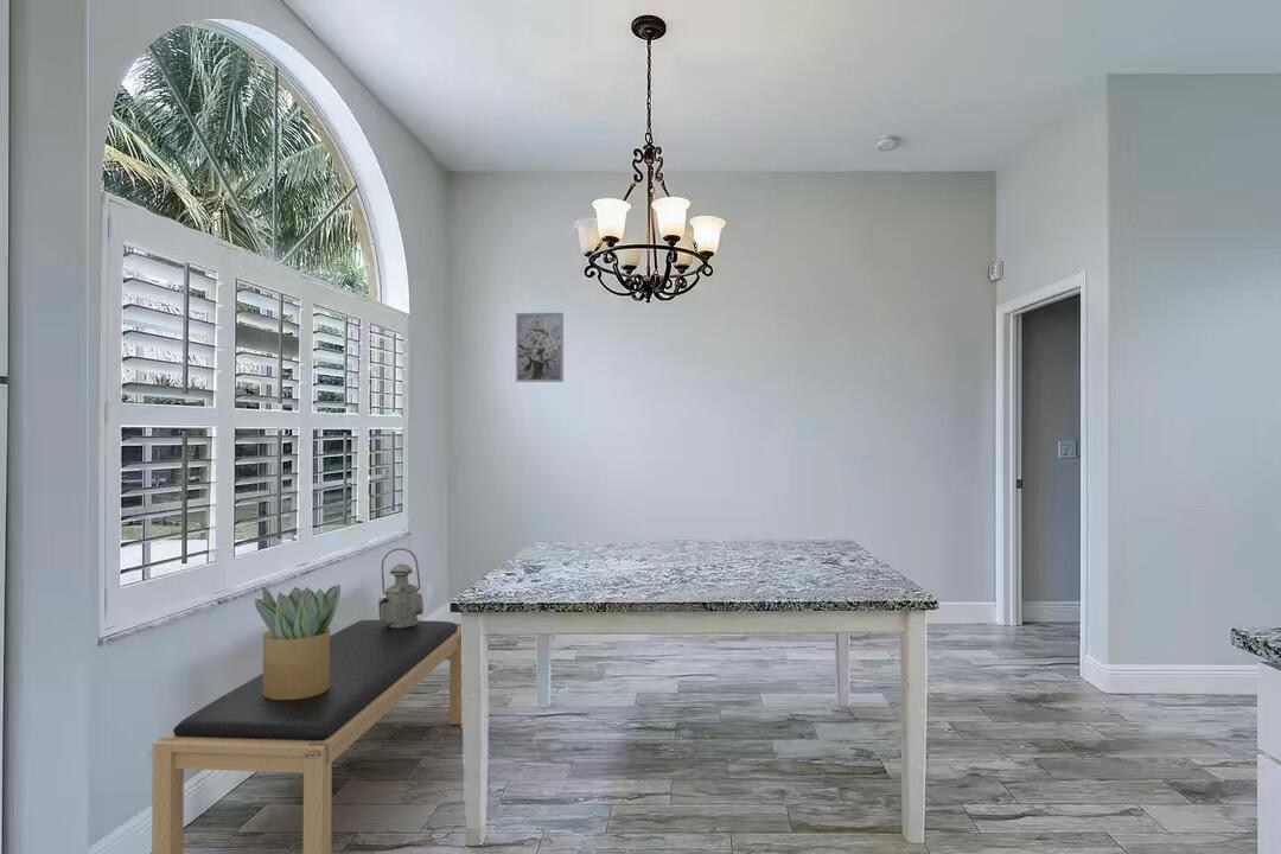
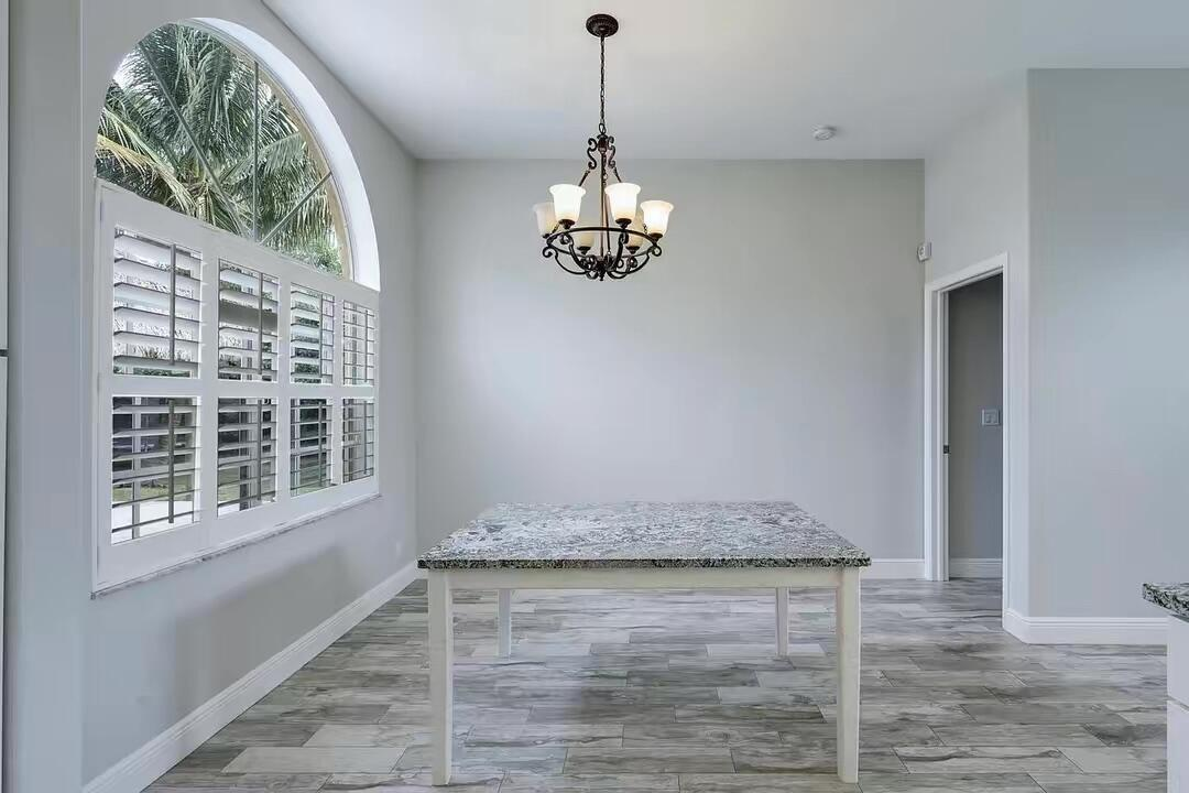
- lantern [377,547,425,627]
- potted plant [254,584,342,700]
- bench [151,619,463,854]
- wall art [515,312,565,383]
